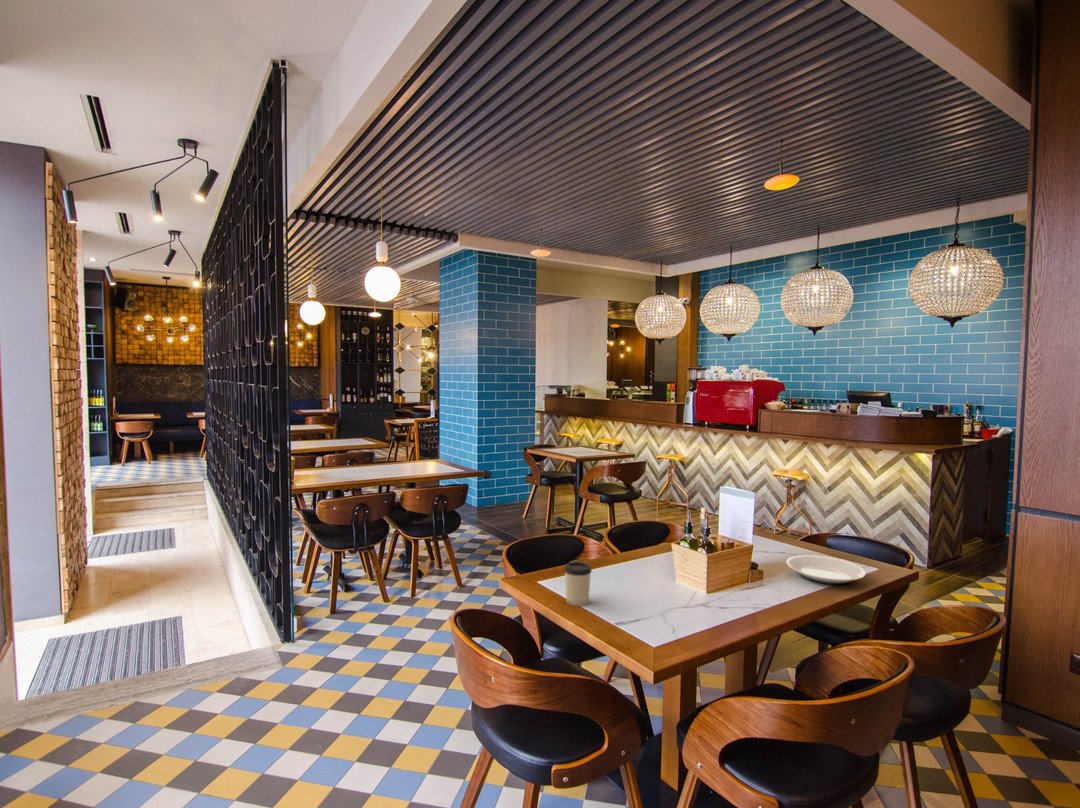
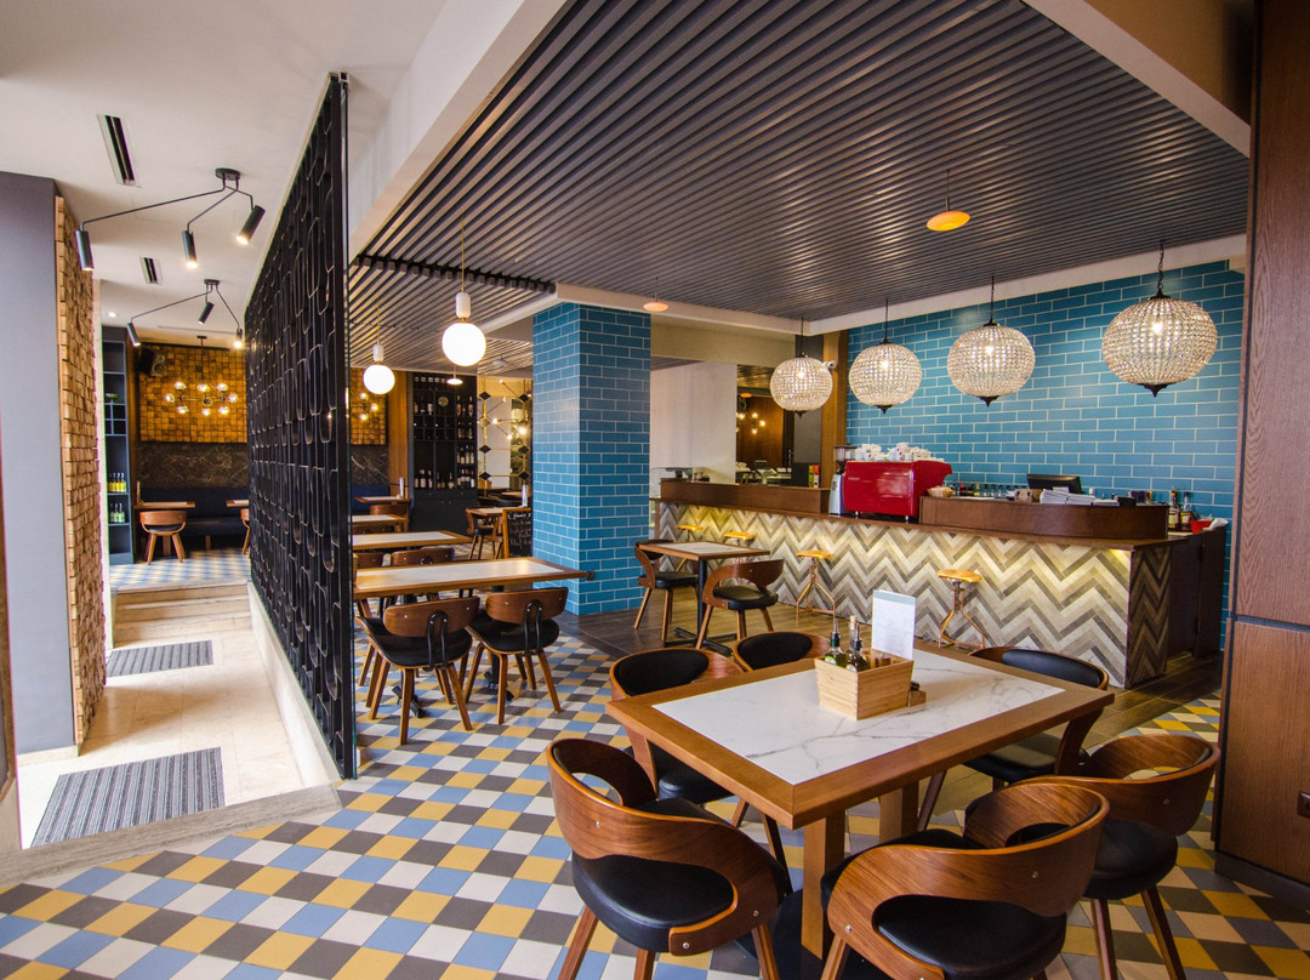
- plate [785,554,866,586]
- cup [563,561,593,607]
